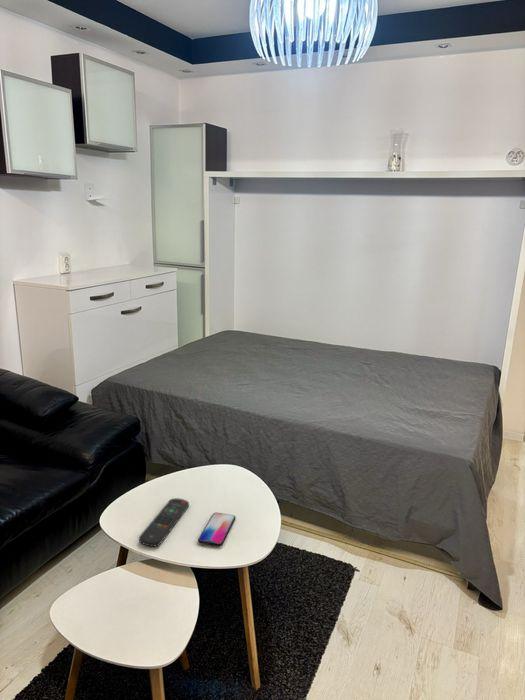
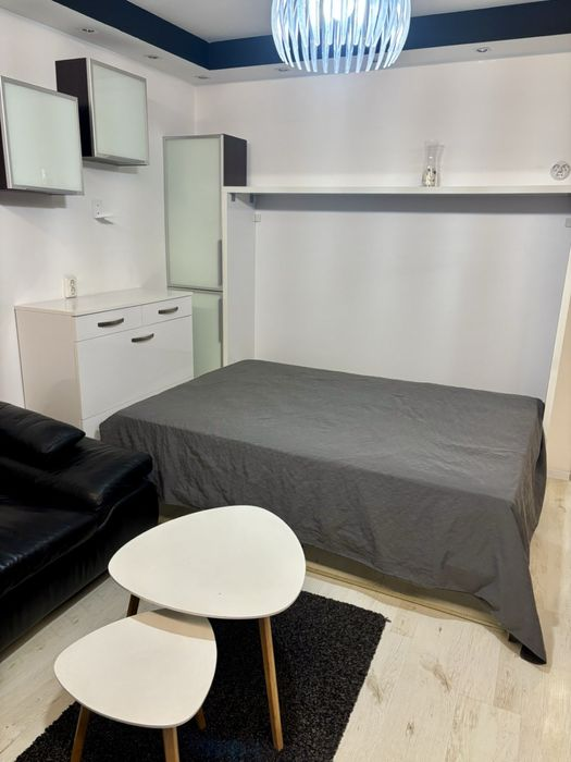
- remote control [138,497,190,547]
- smartphone [197,512,236,547]
